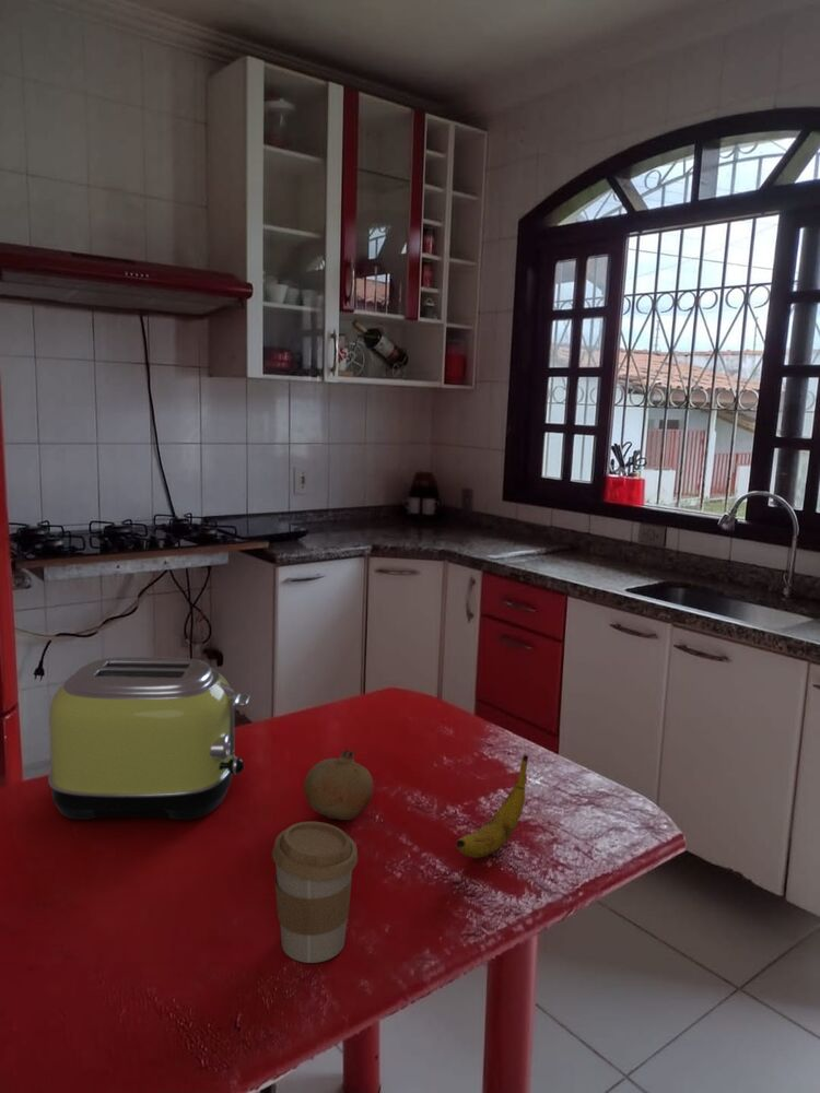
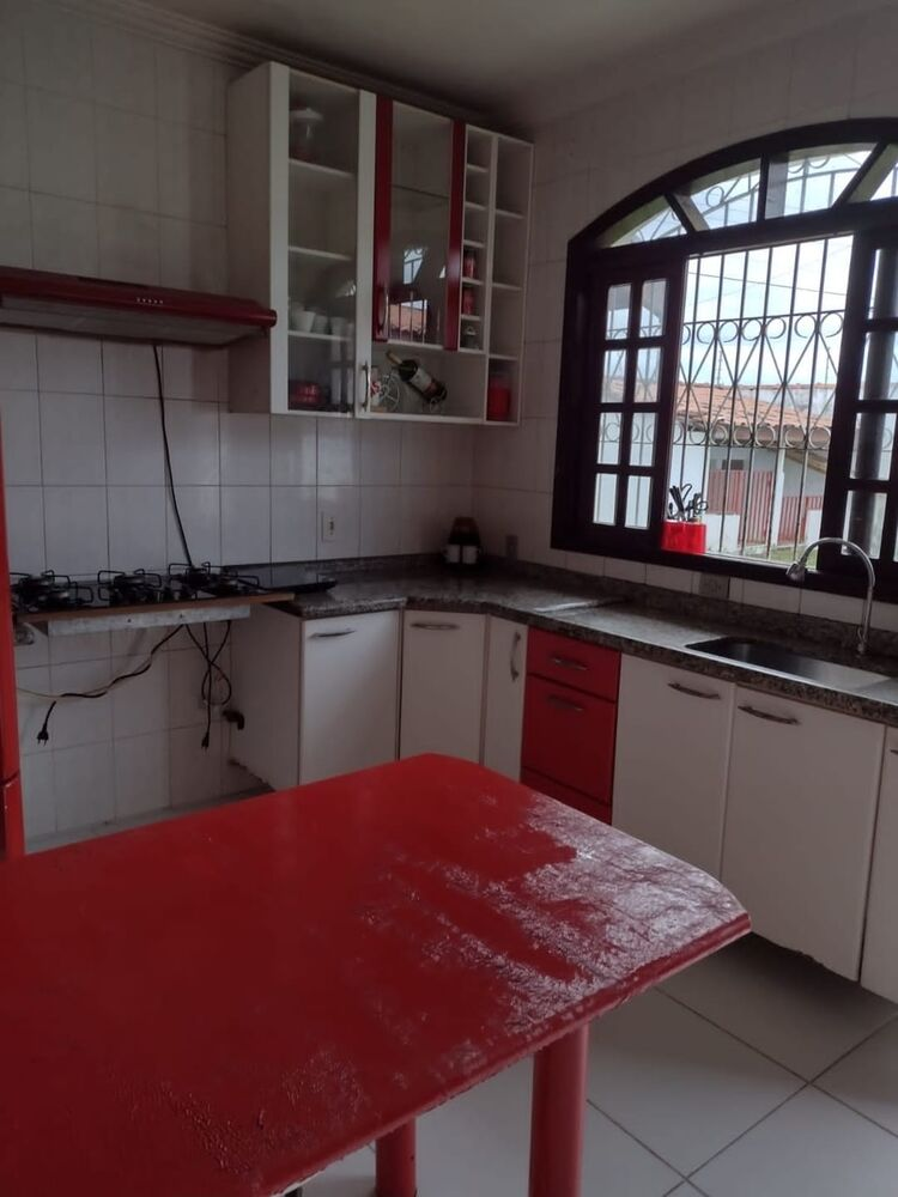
- banana [455,754,529,859]
- fruit [303,748,375,821]
- coffee cup [271,821,359,964]
- toaster [47,656,251,821]
